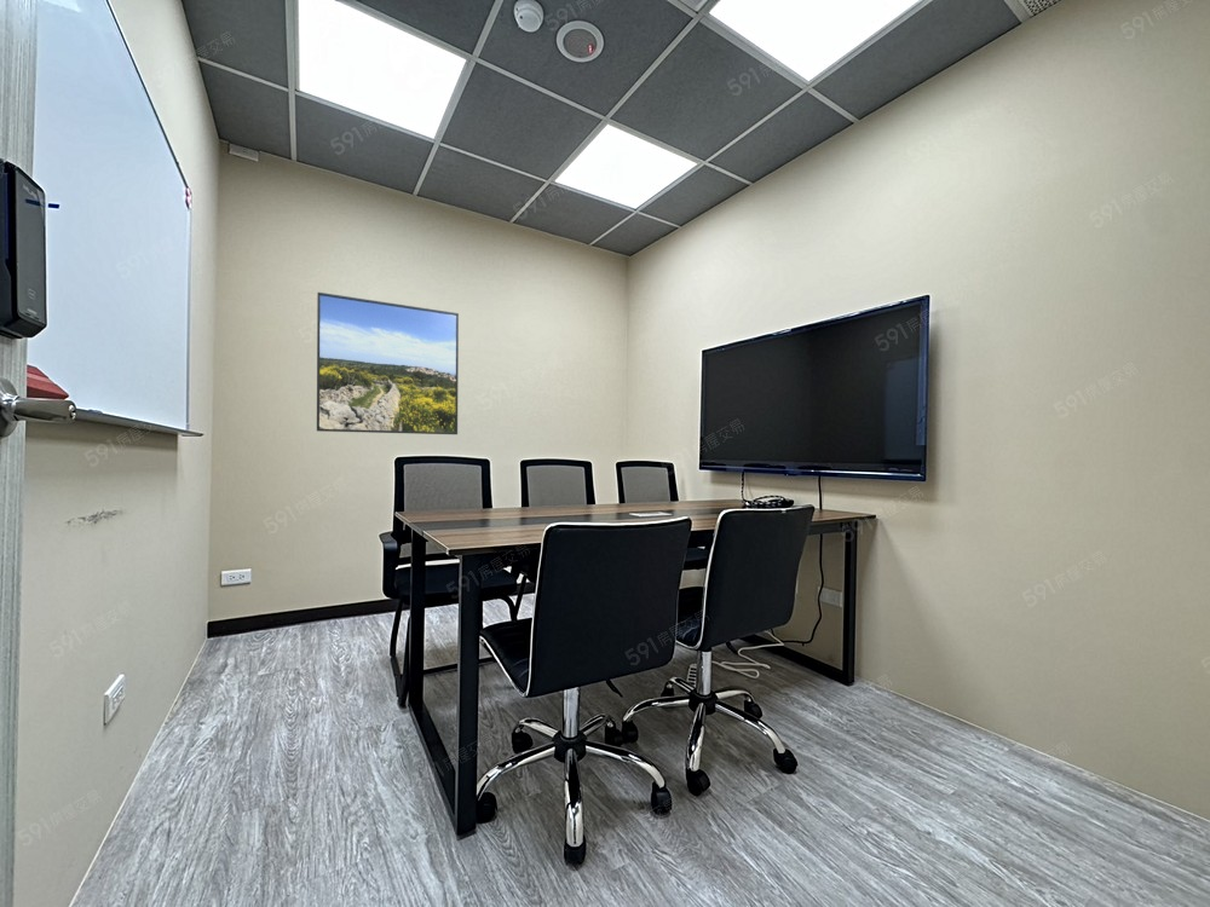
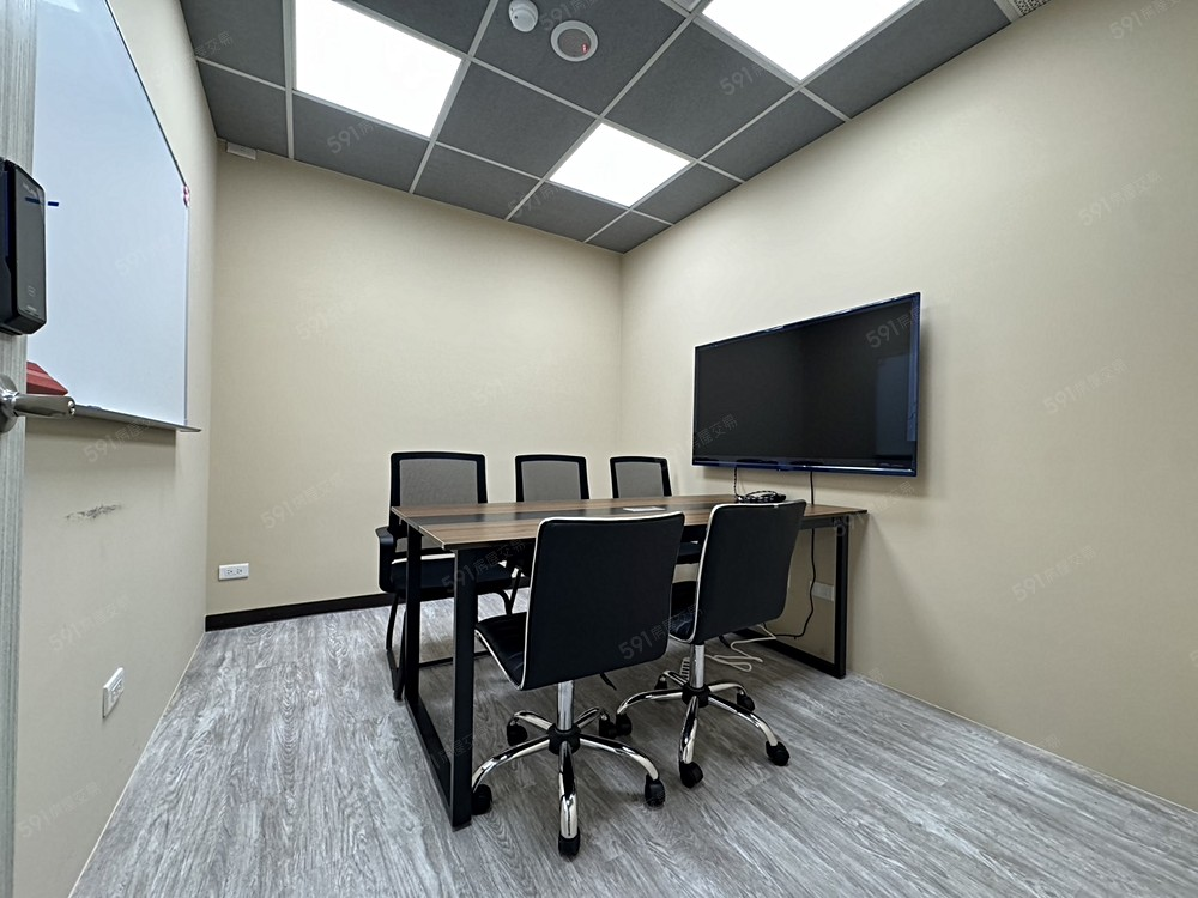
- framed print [316,291,460,435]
